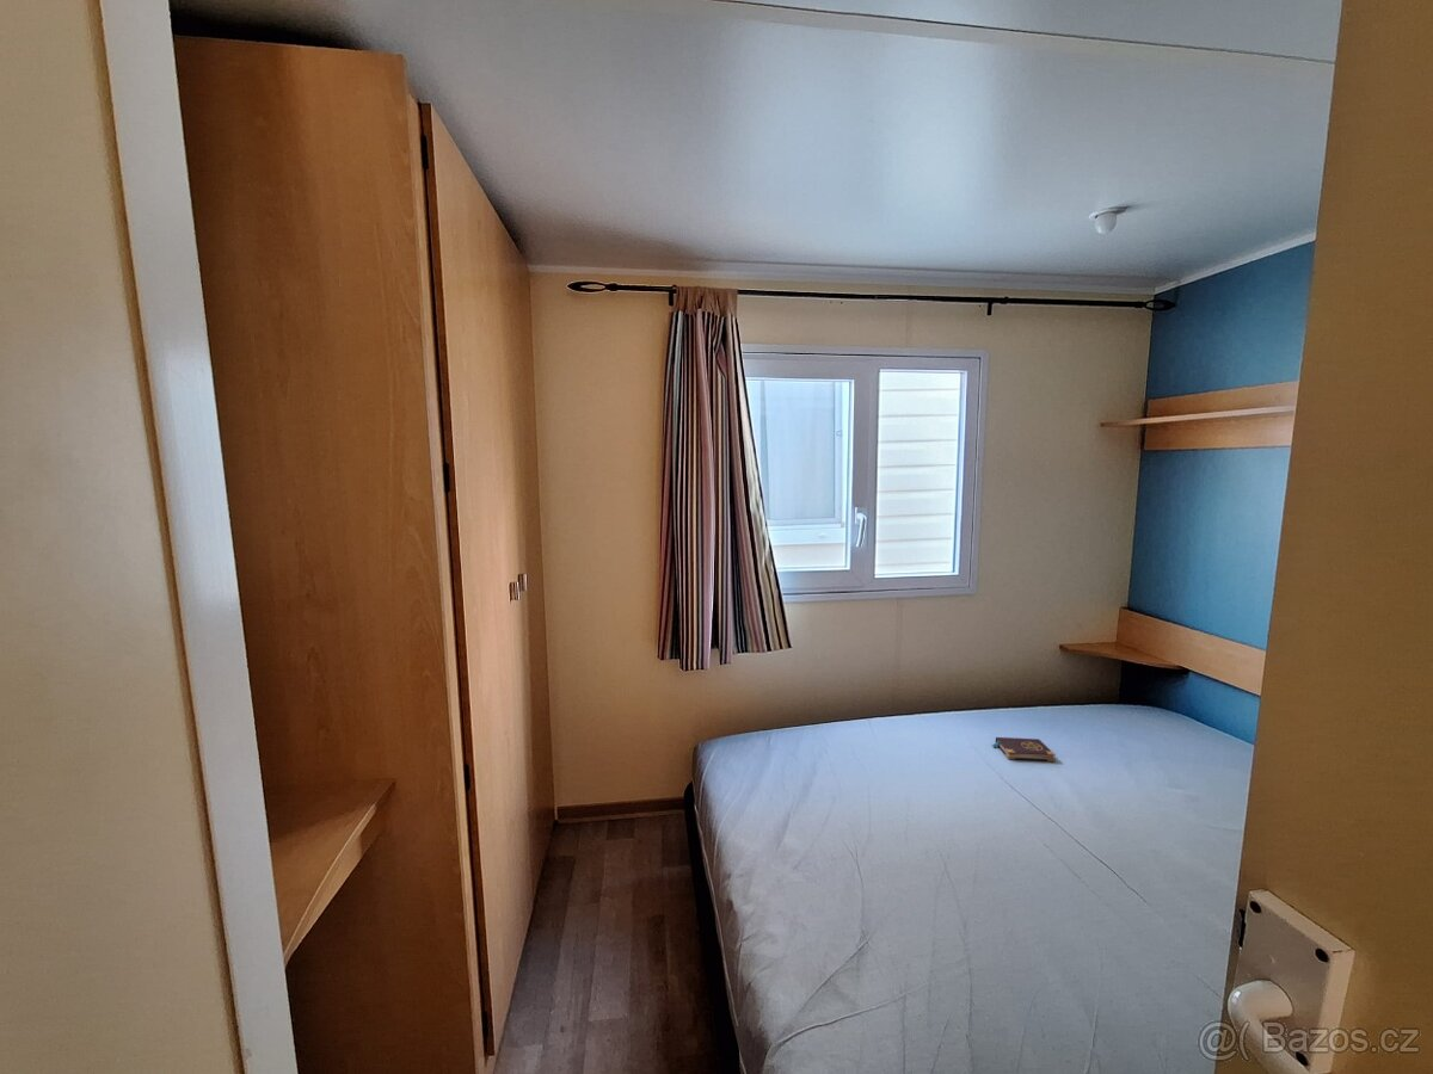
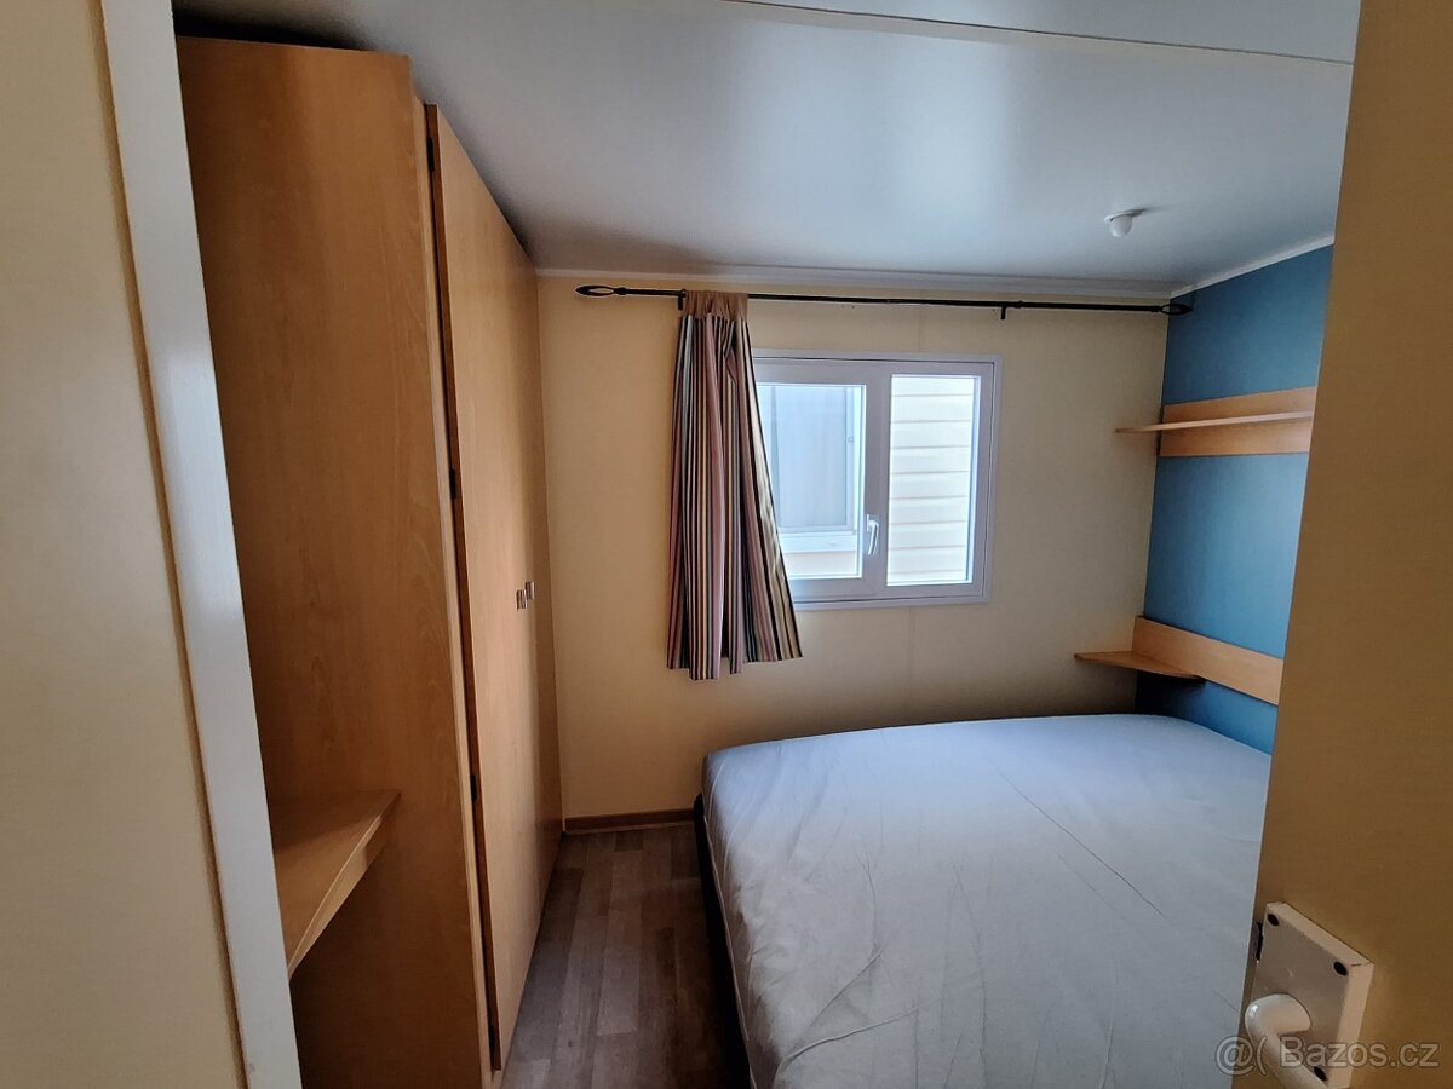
- book [991,736,1057,763]
